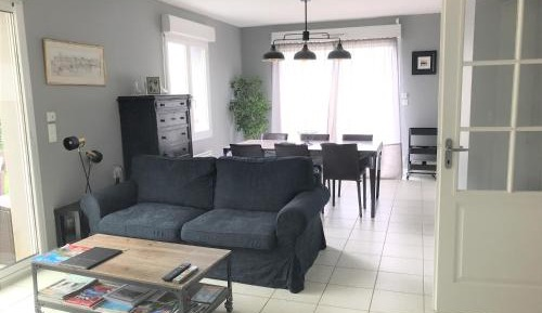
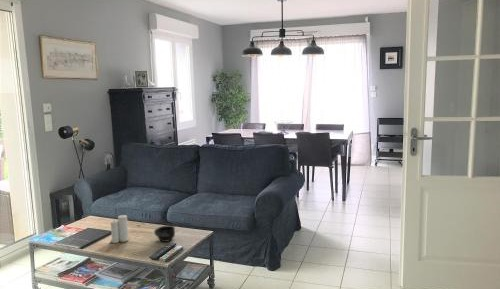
+ mug [153,225,176,243]
+ candle [109,214,131,244]
